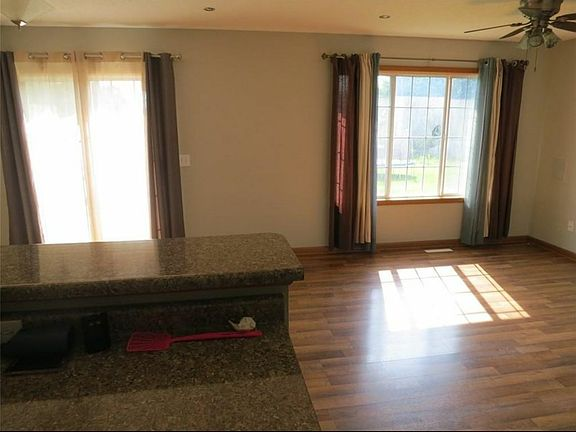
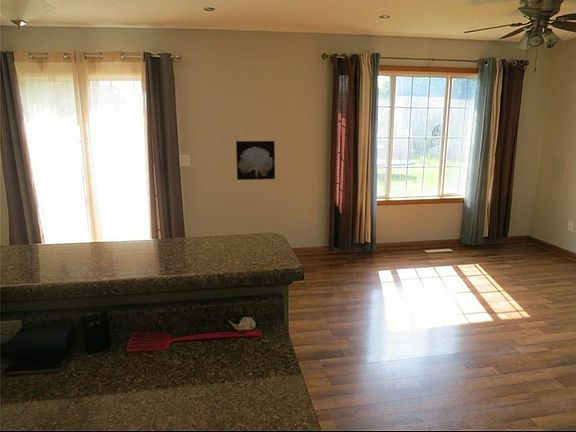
+ wall art [235,140,276,181]
